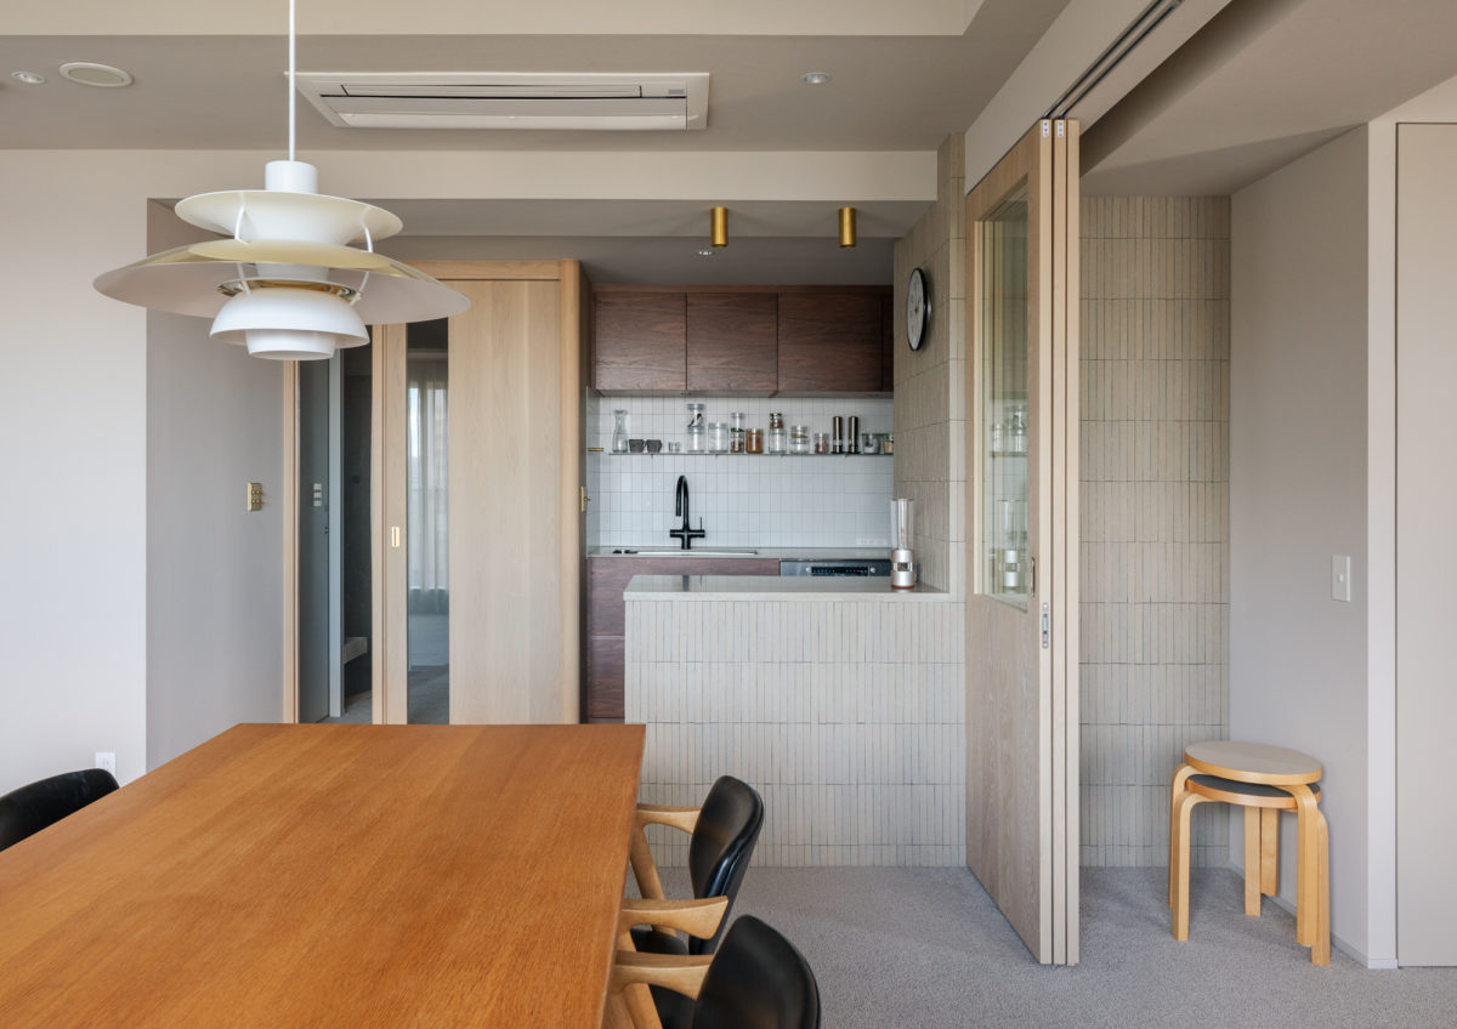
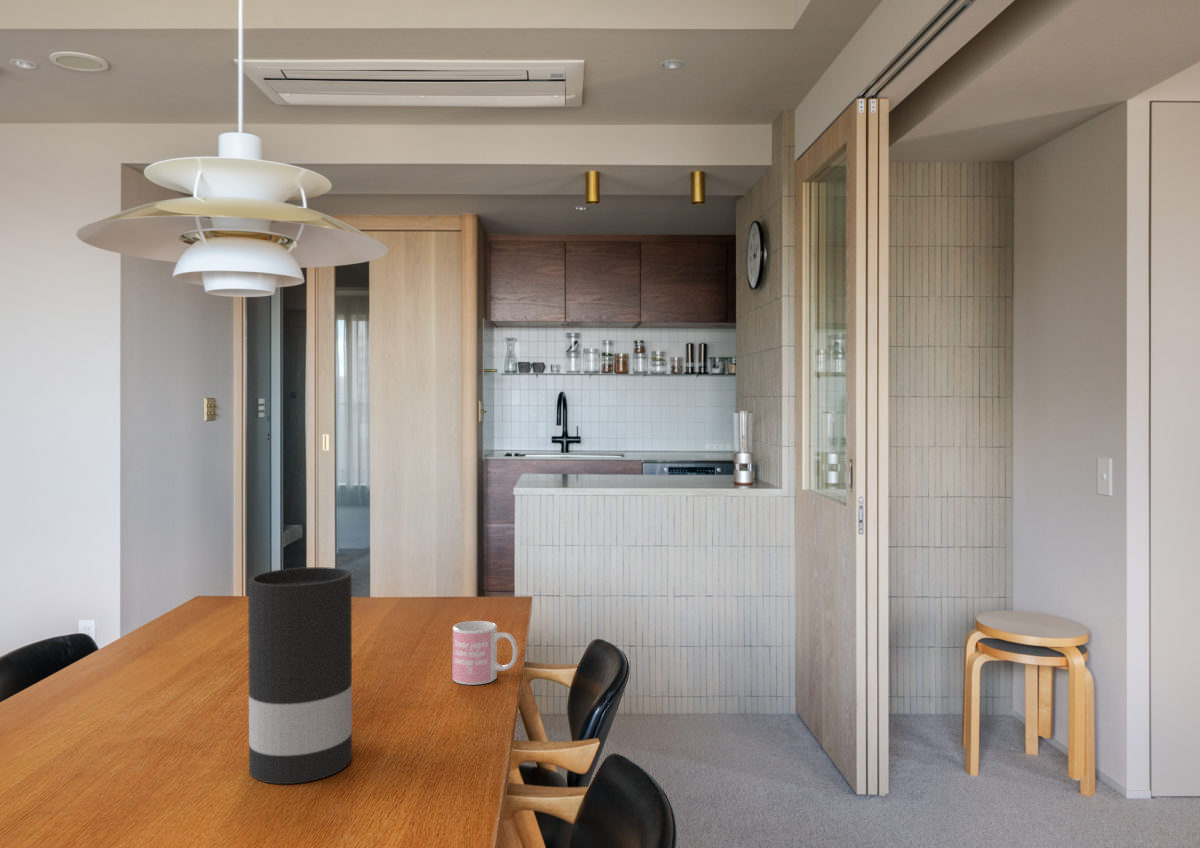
+ vase [247,566,353,785]
+ mug [452,620,519,686]
